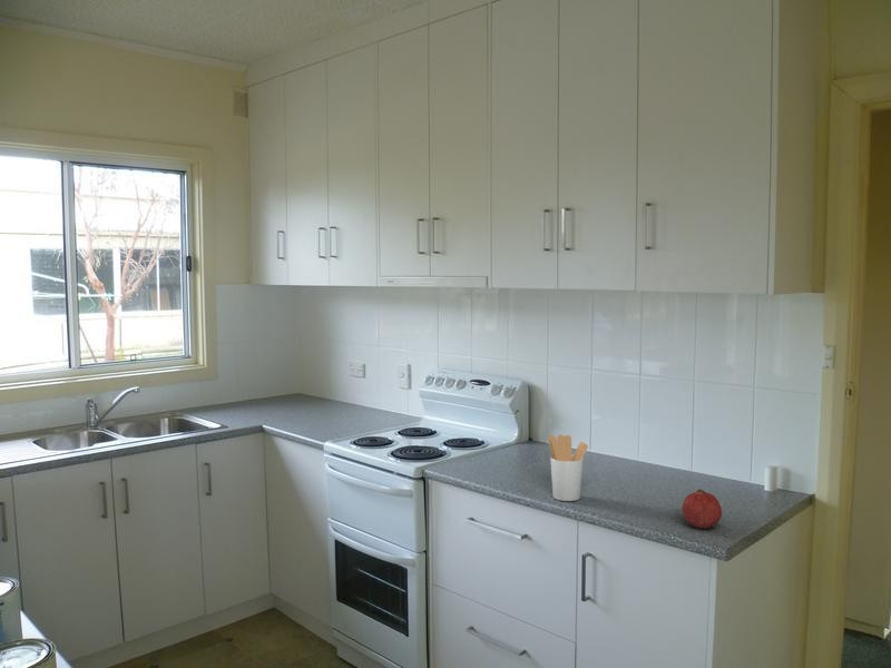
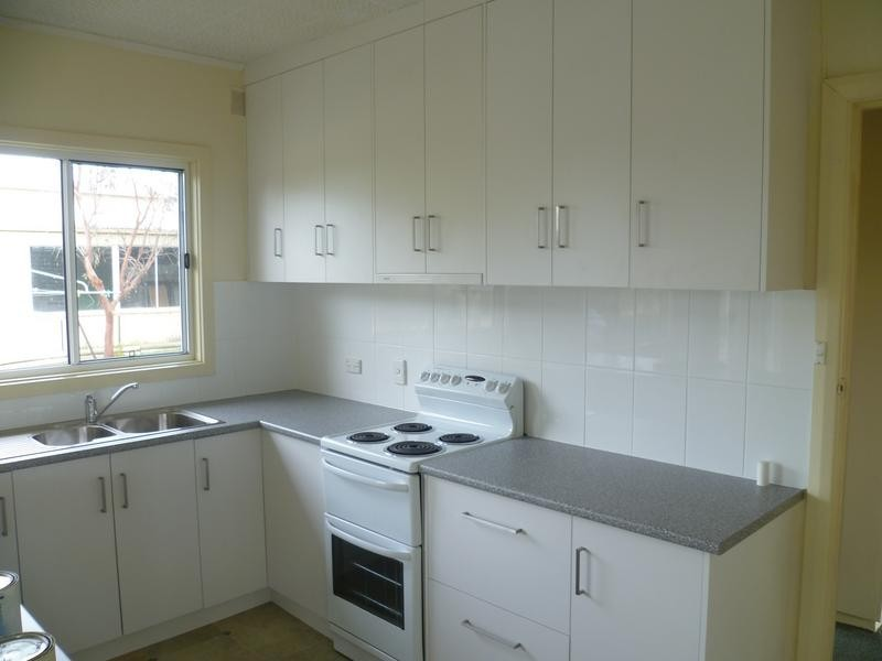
- fruit [682,489,723,530]
- utensil holder [547,433,589,502]
